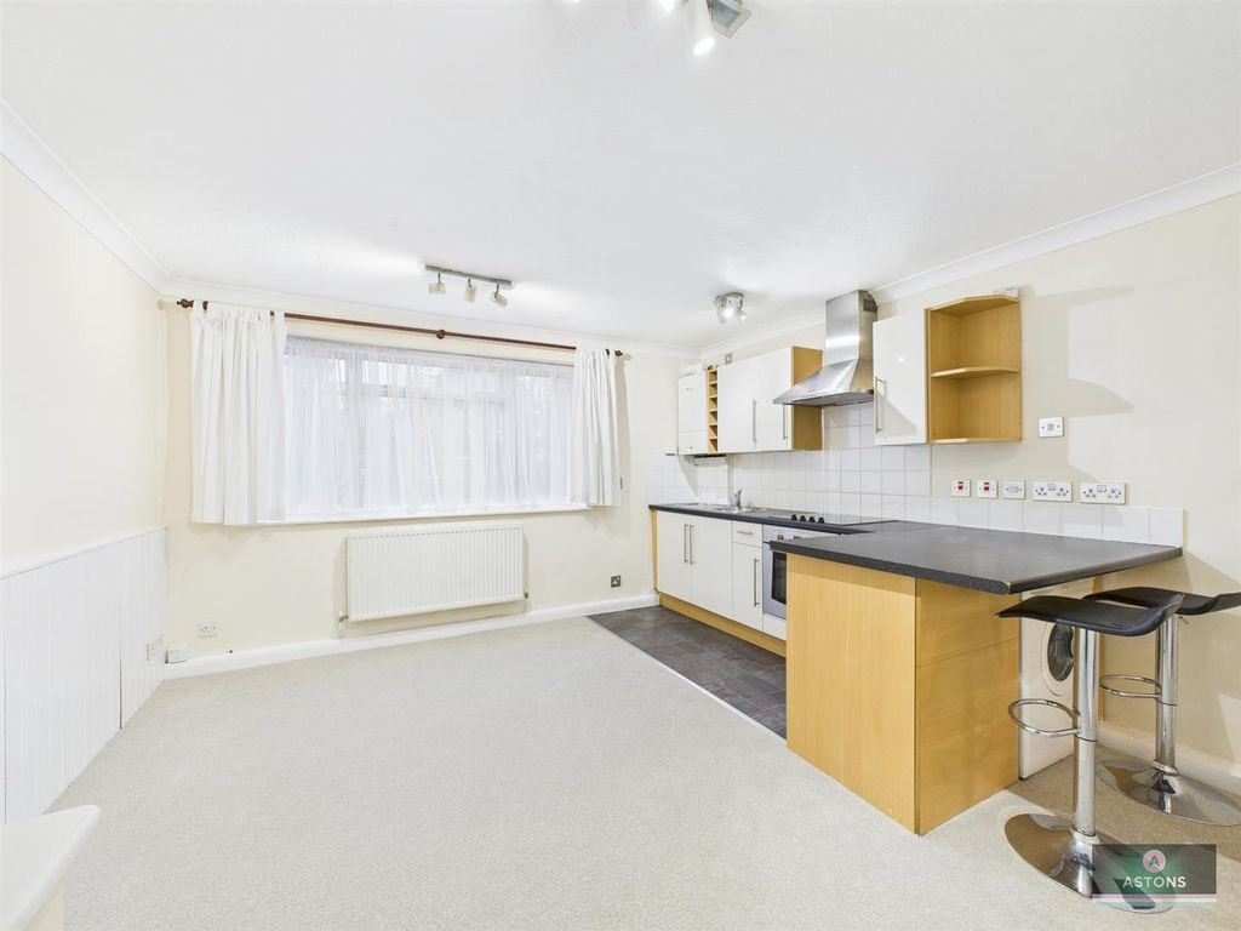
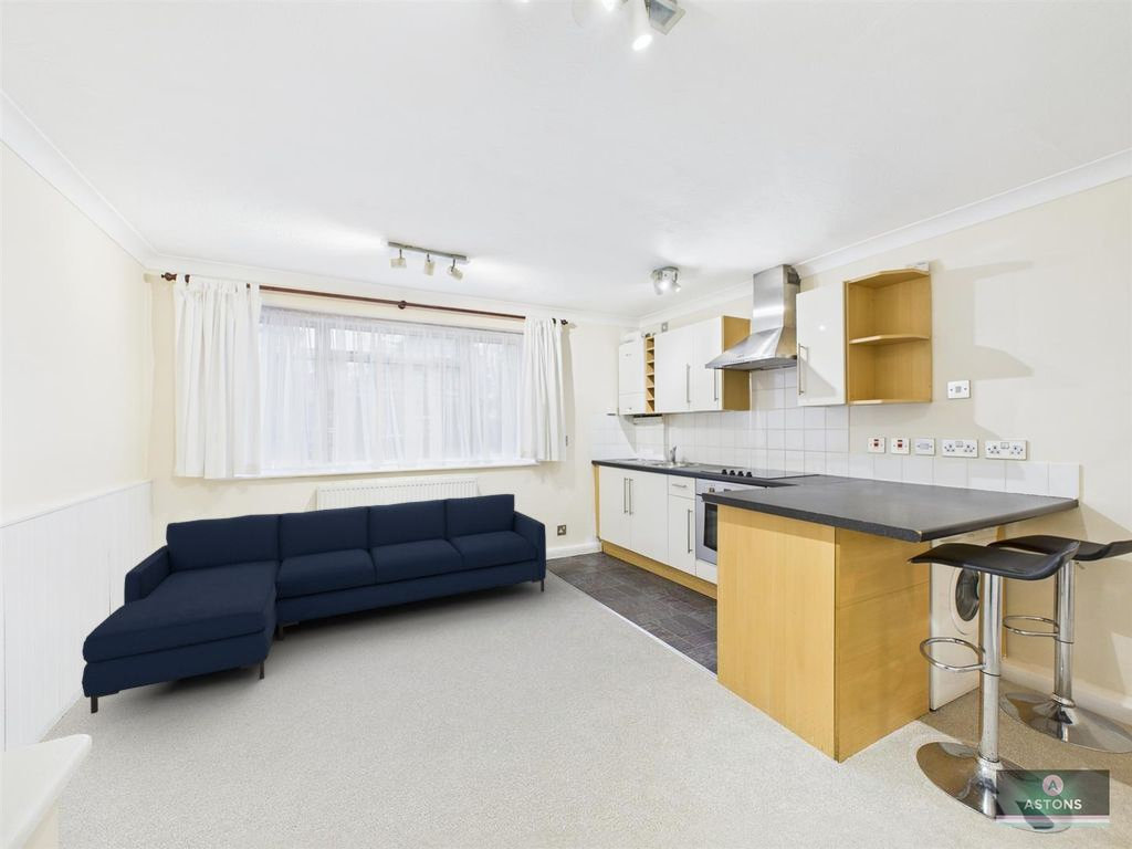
+ sofa [81,493,547,715]
